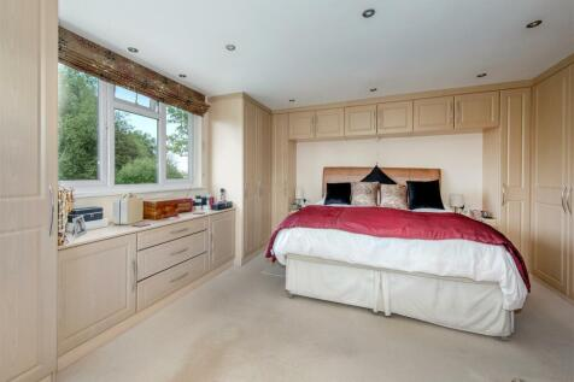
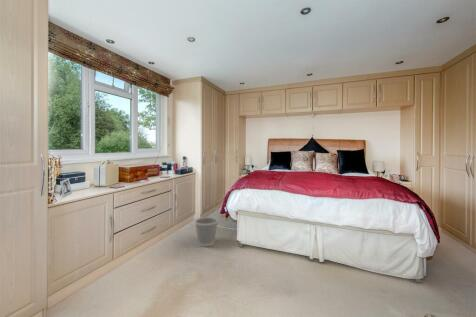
+ wastebasket [194,216,219,247]
